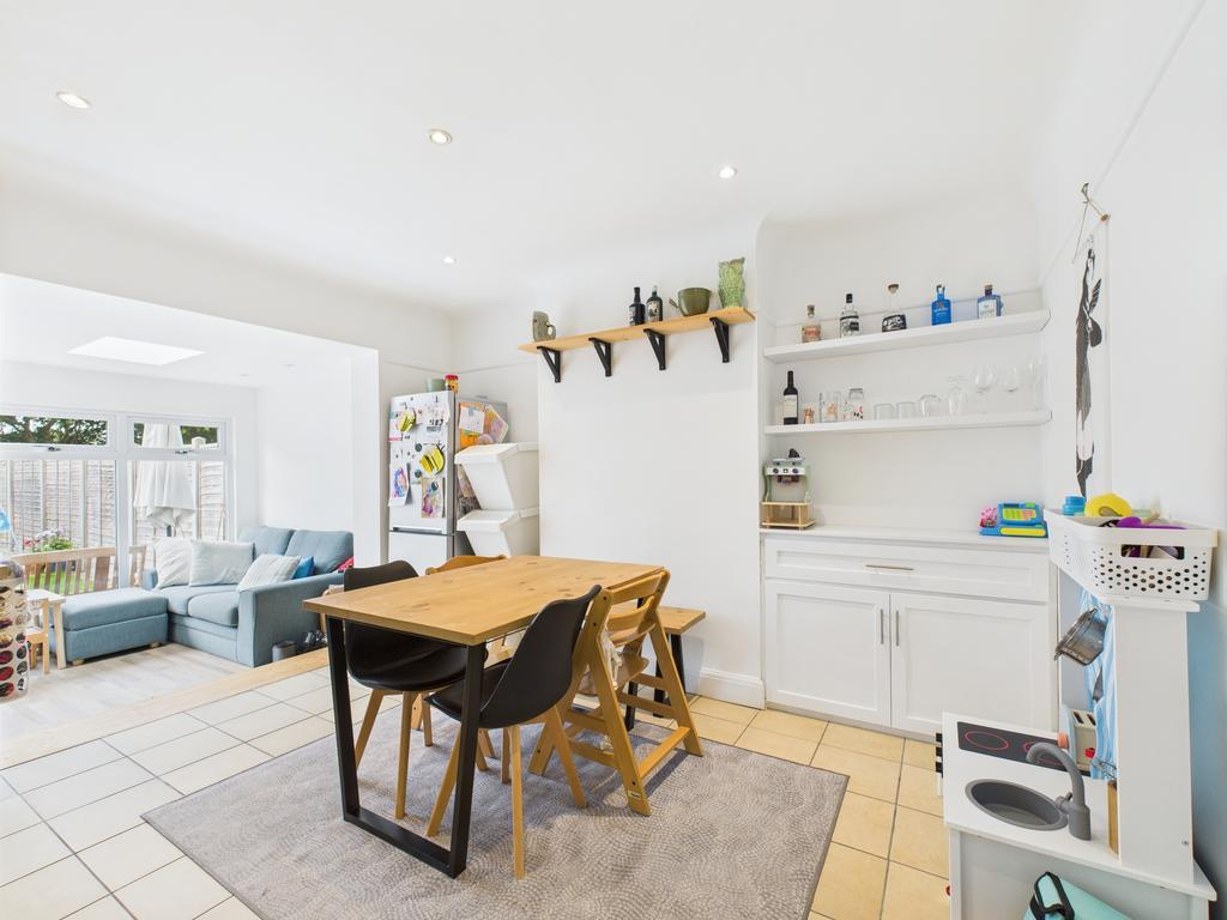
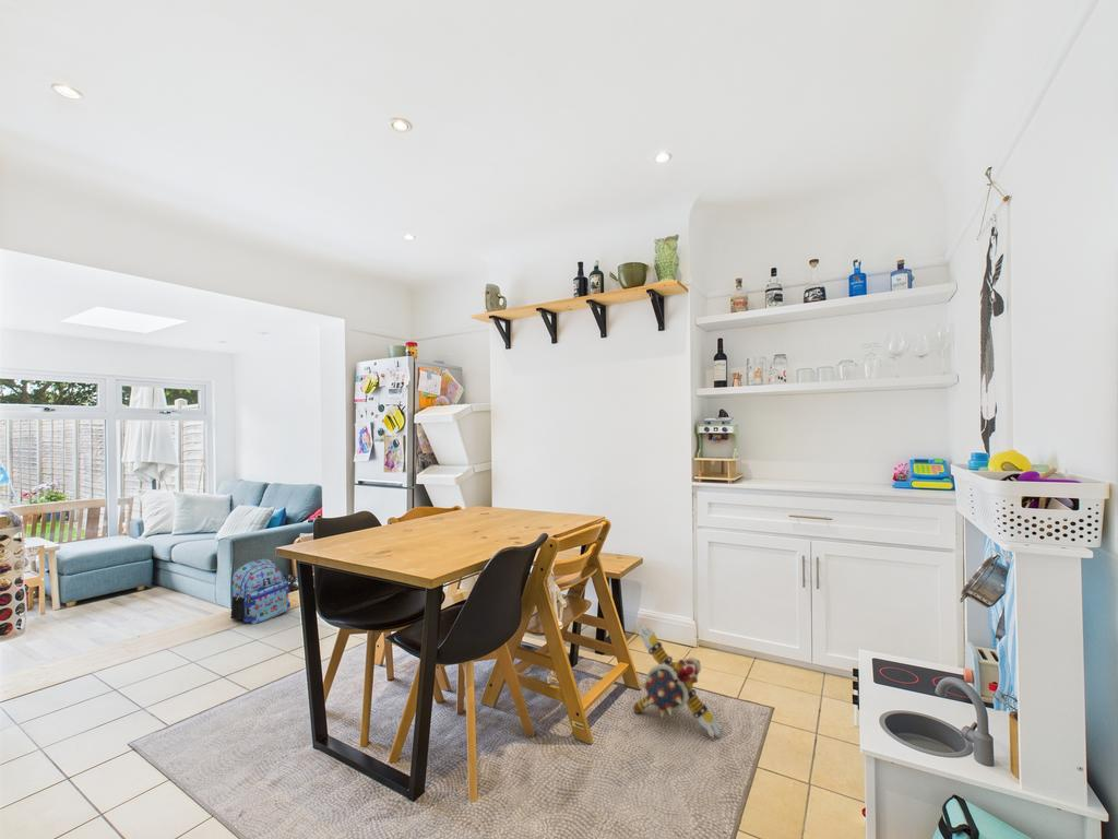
+ plush toy [632,623,723,740]
+ backpack [229,558,292,625]
